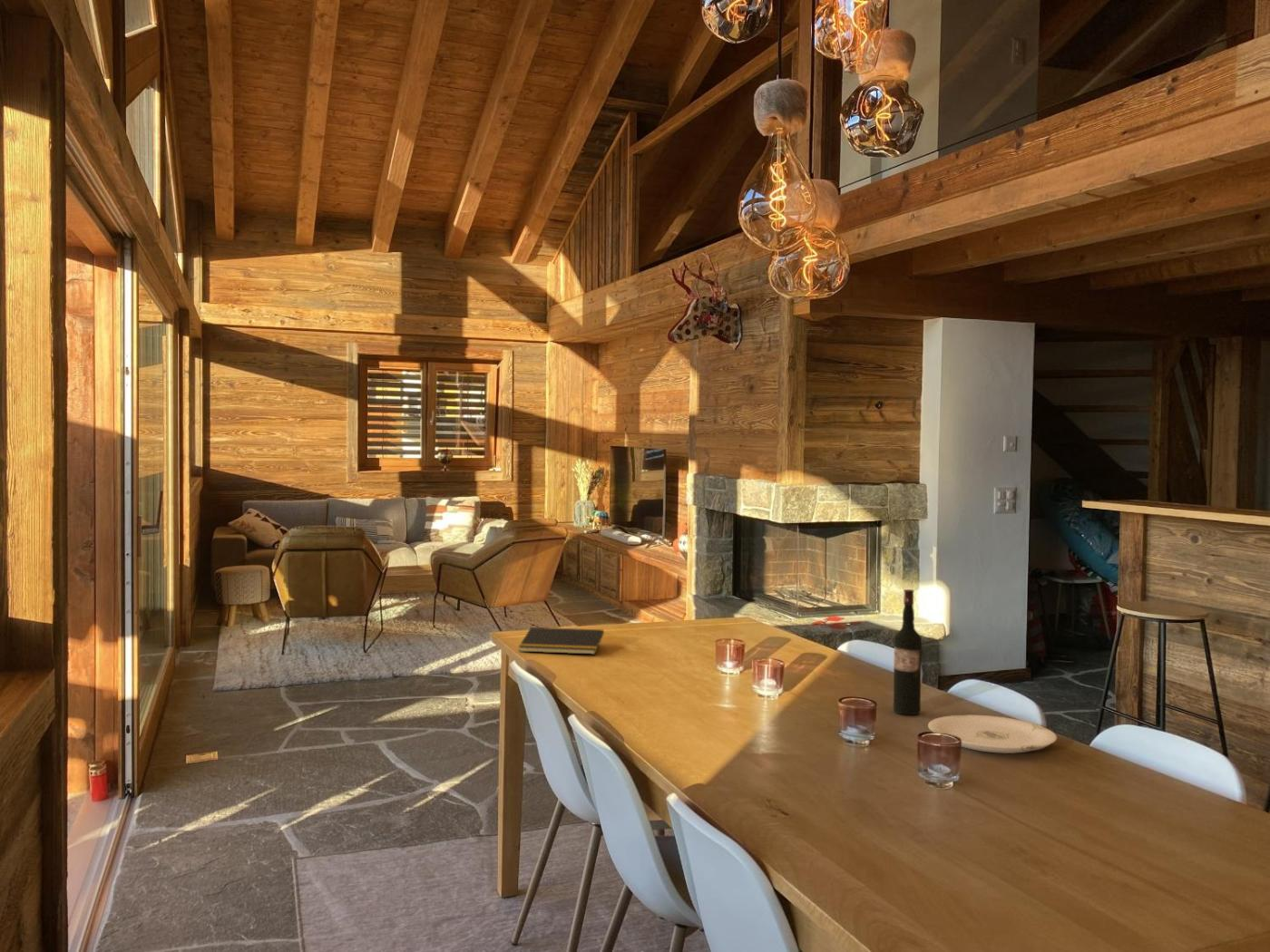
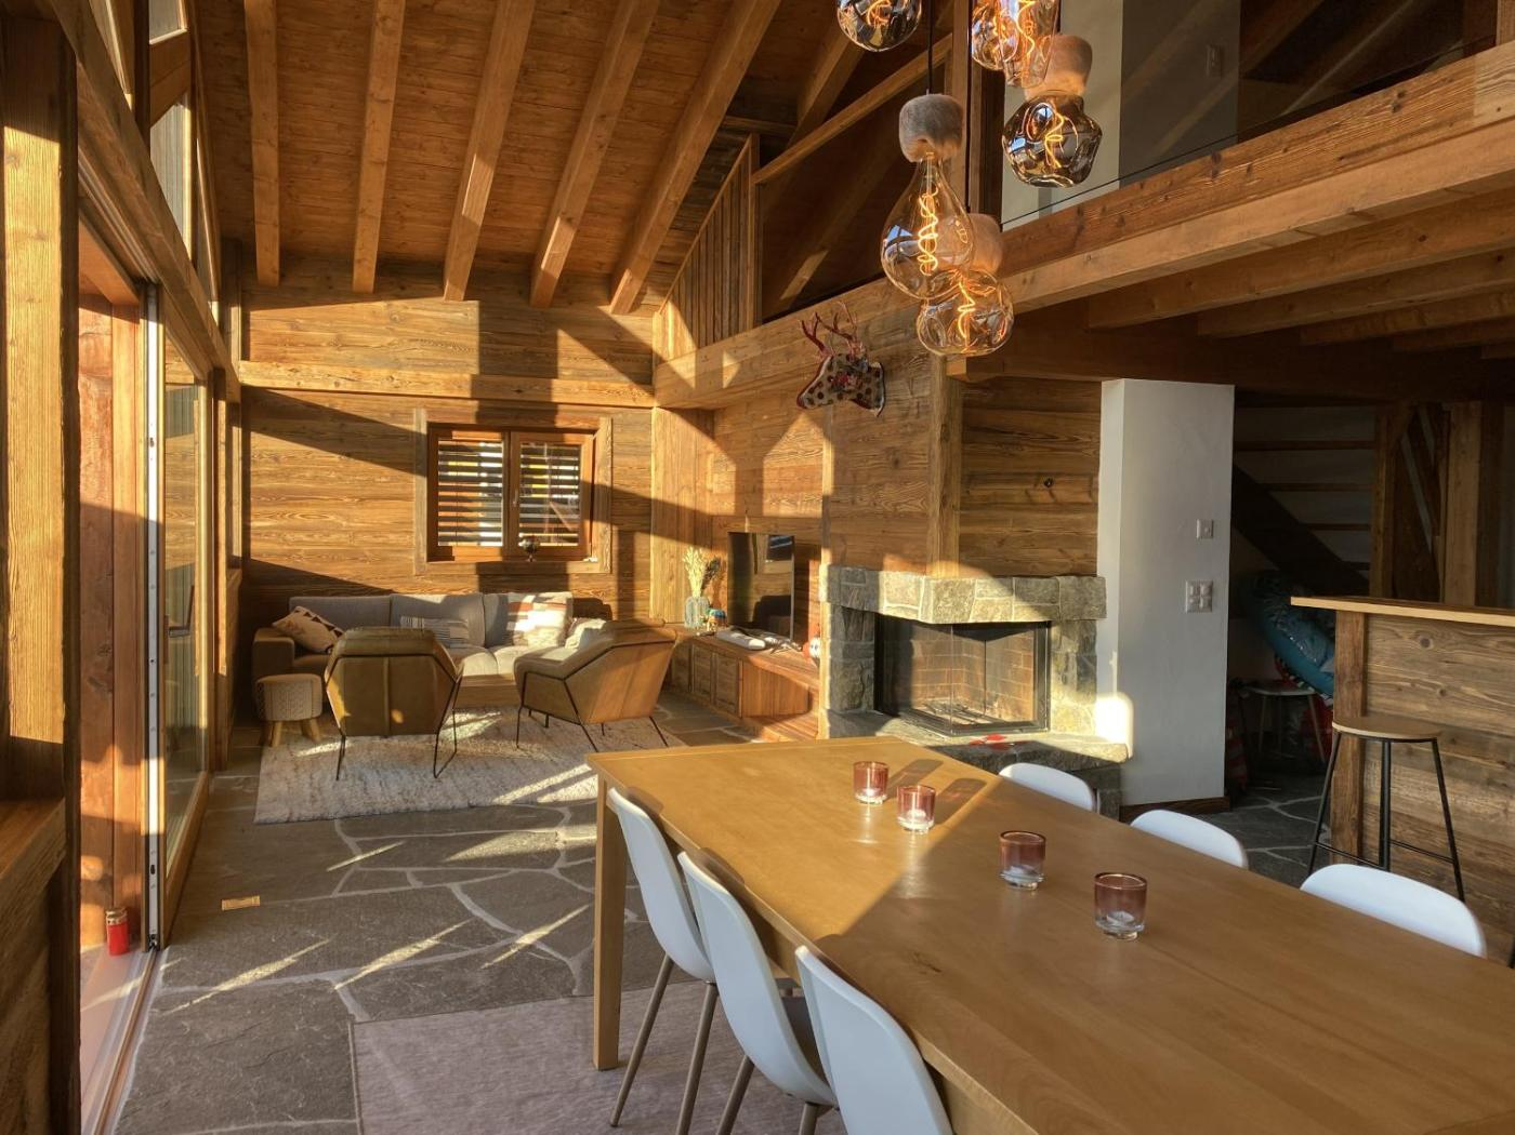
- plate [927,714,1058,754]
- notepad [518,627,605,656]
- wine bottle [893,588,923,715]
